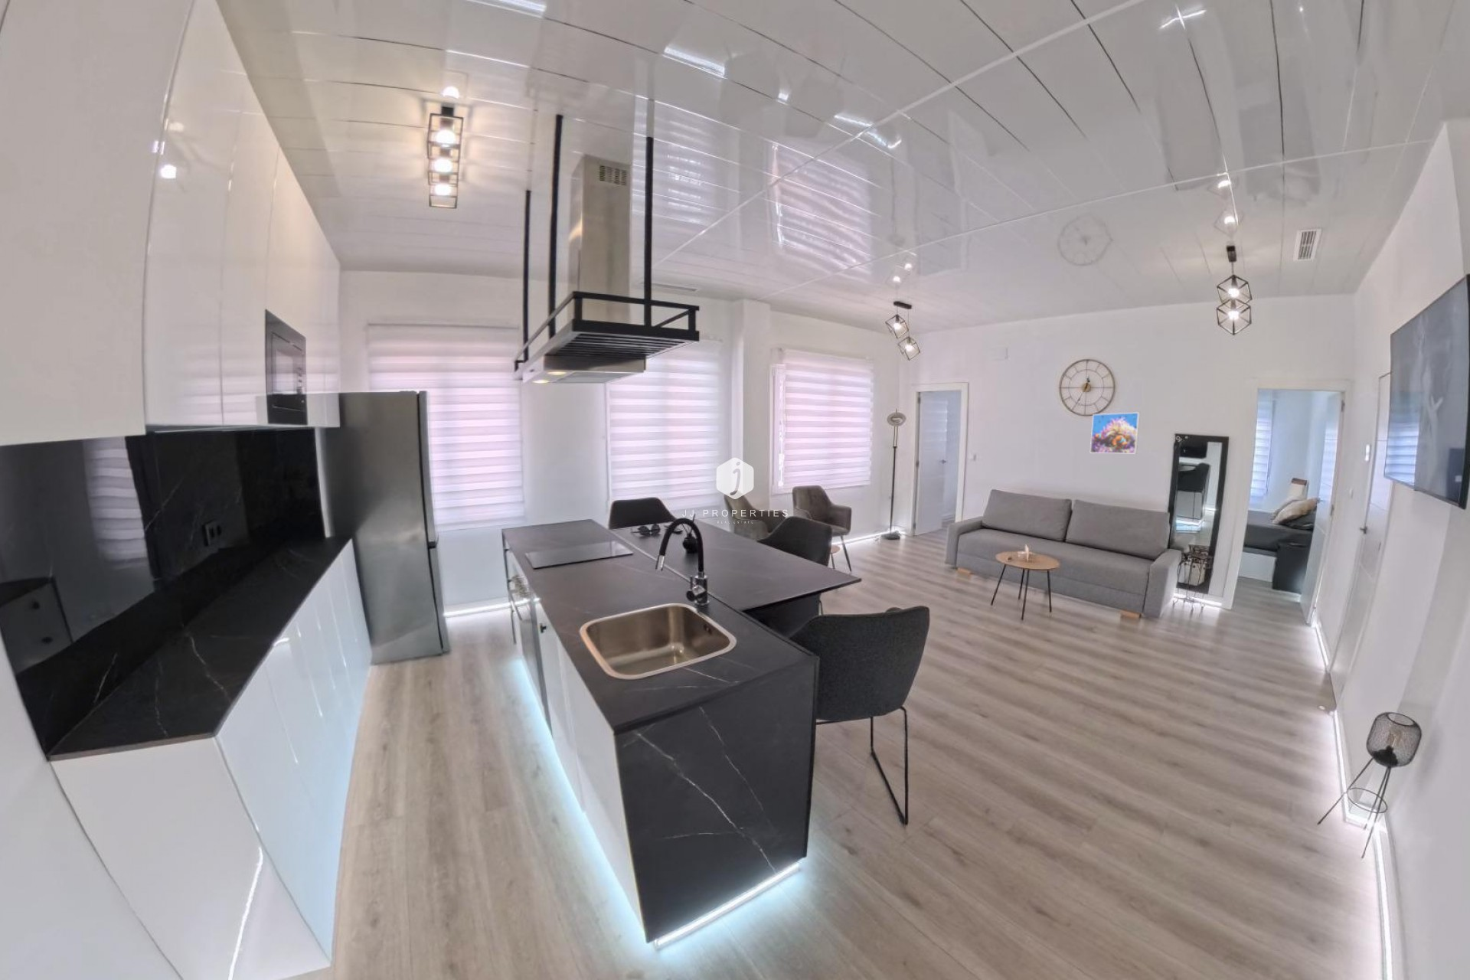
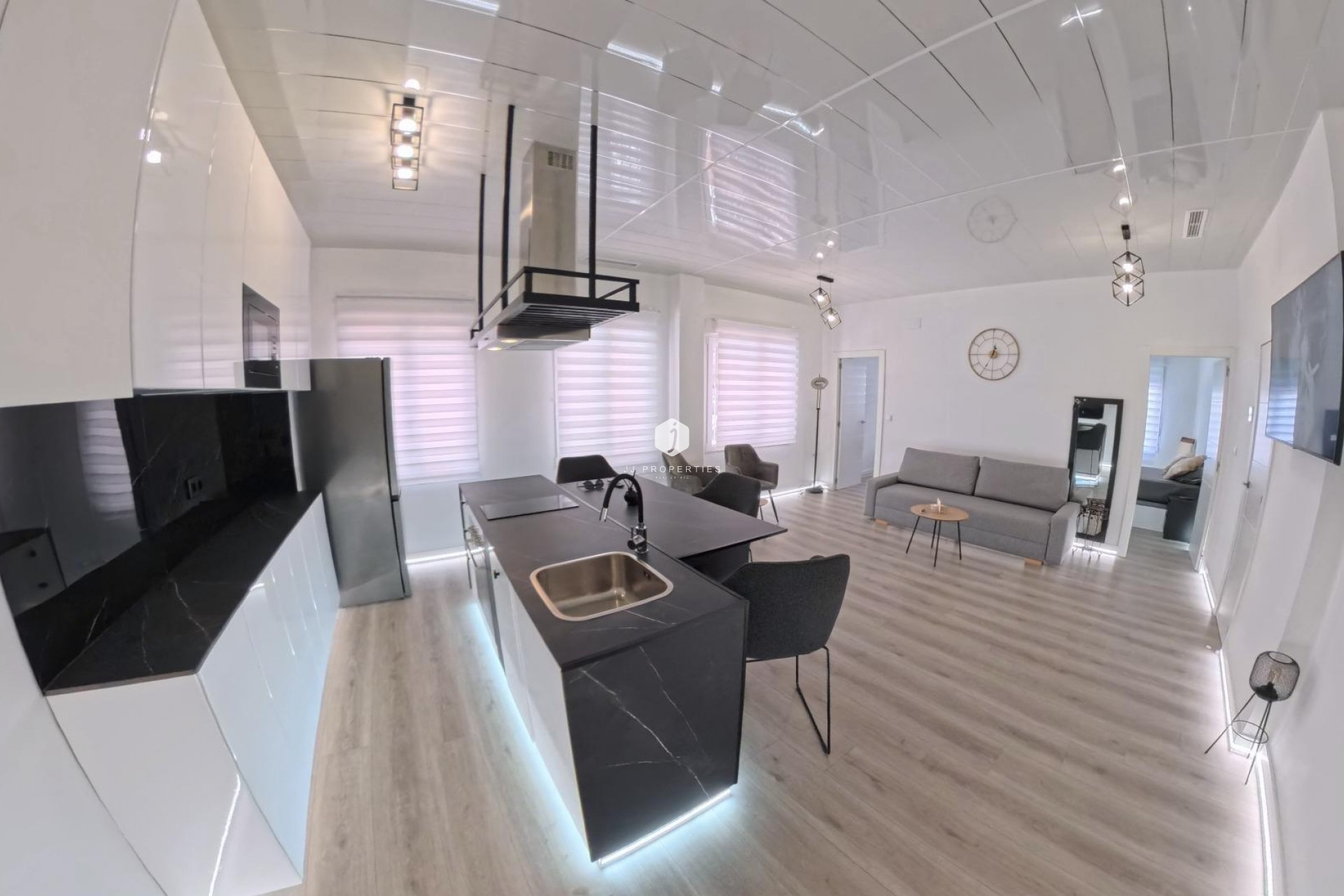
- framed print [1089,412,1141,454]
